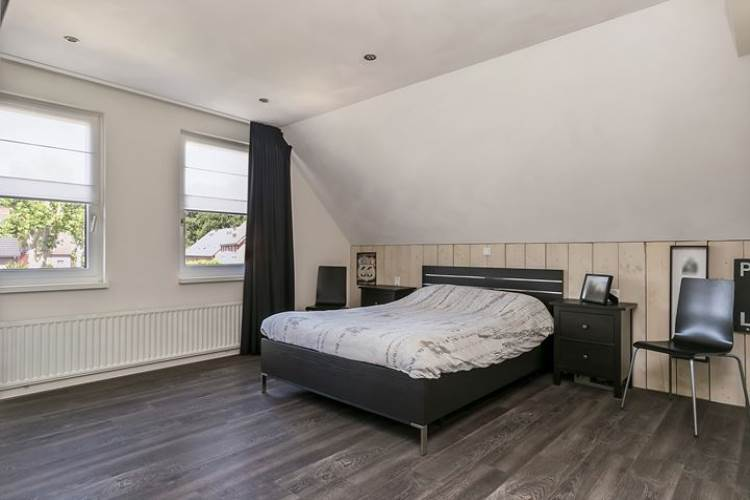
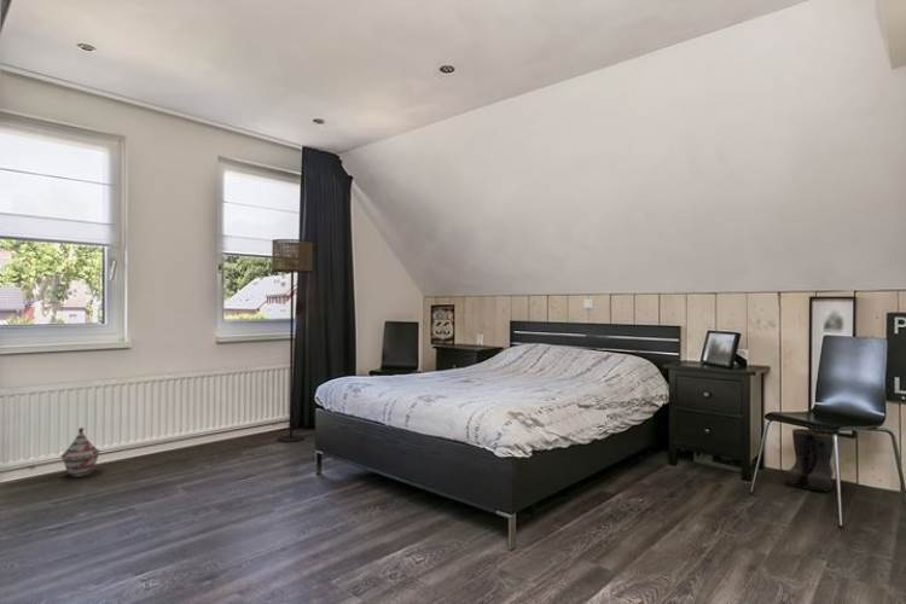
+ floor lamp [271,238,314,443]
+ boots [783,428,836,492]
+ woven basket [59,426,101,478]
